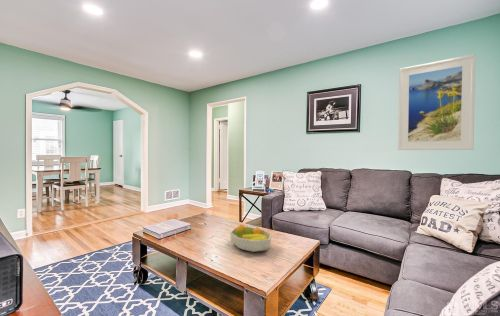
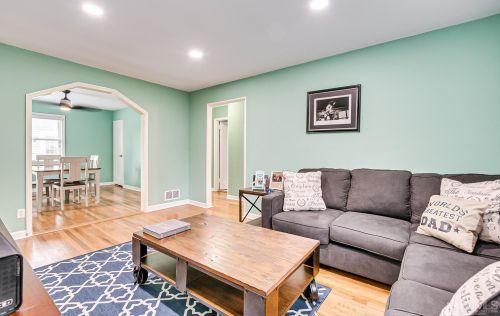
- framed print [397,53,477,151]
- fruit bowl [229,223,273,253]
